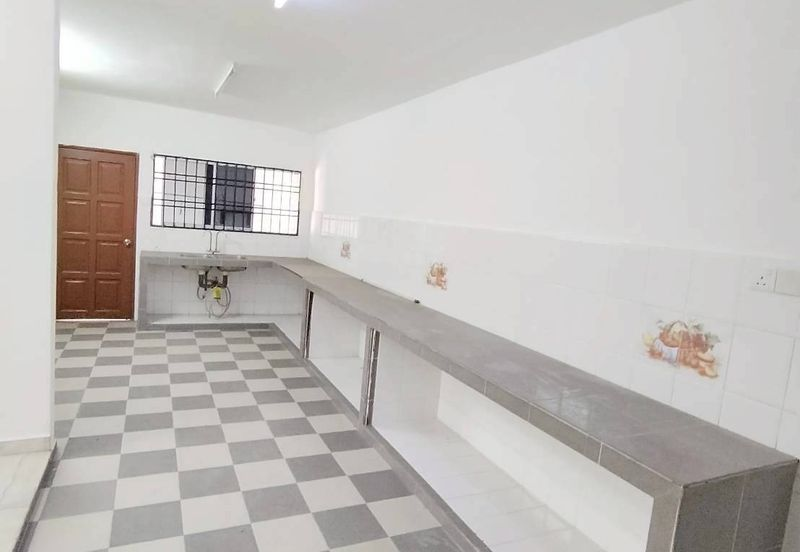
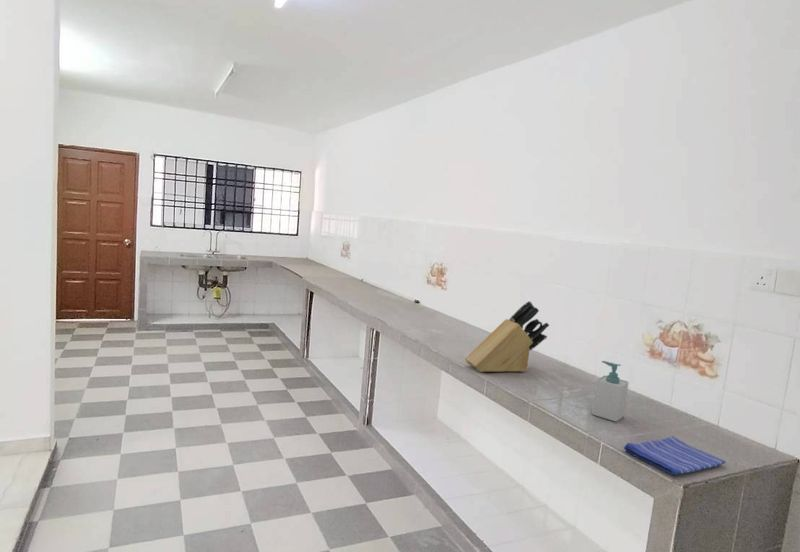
+ soap bottle [591,360,630,423]
+ dish towel [623,435,727,476]
+ knife block [464,300,550,373]
